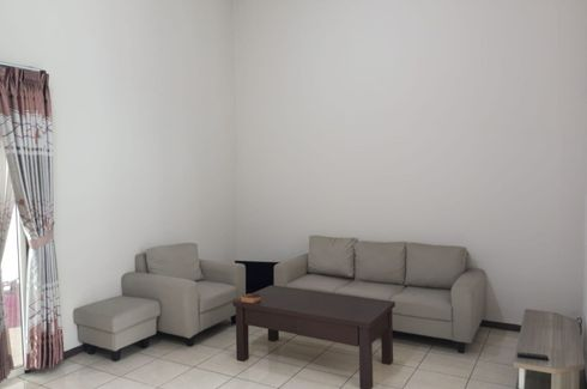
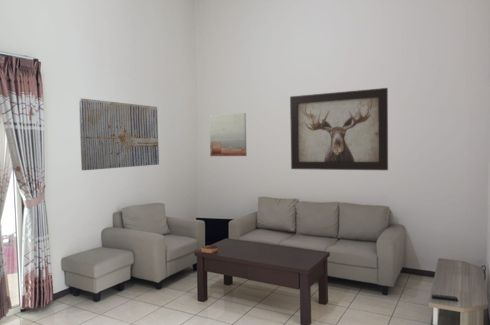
+ wall art [208,112,247,157]
+ wall art [289,87,389,171]
+ wall art [78,97,160,171]
